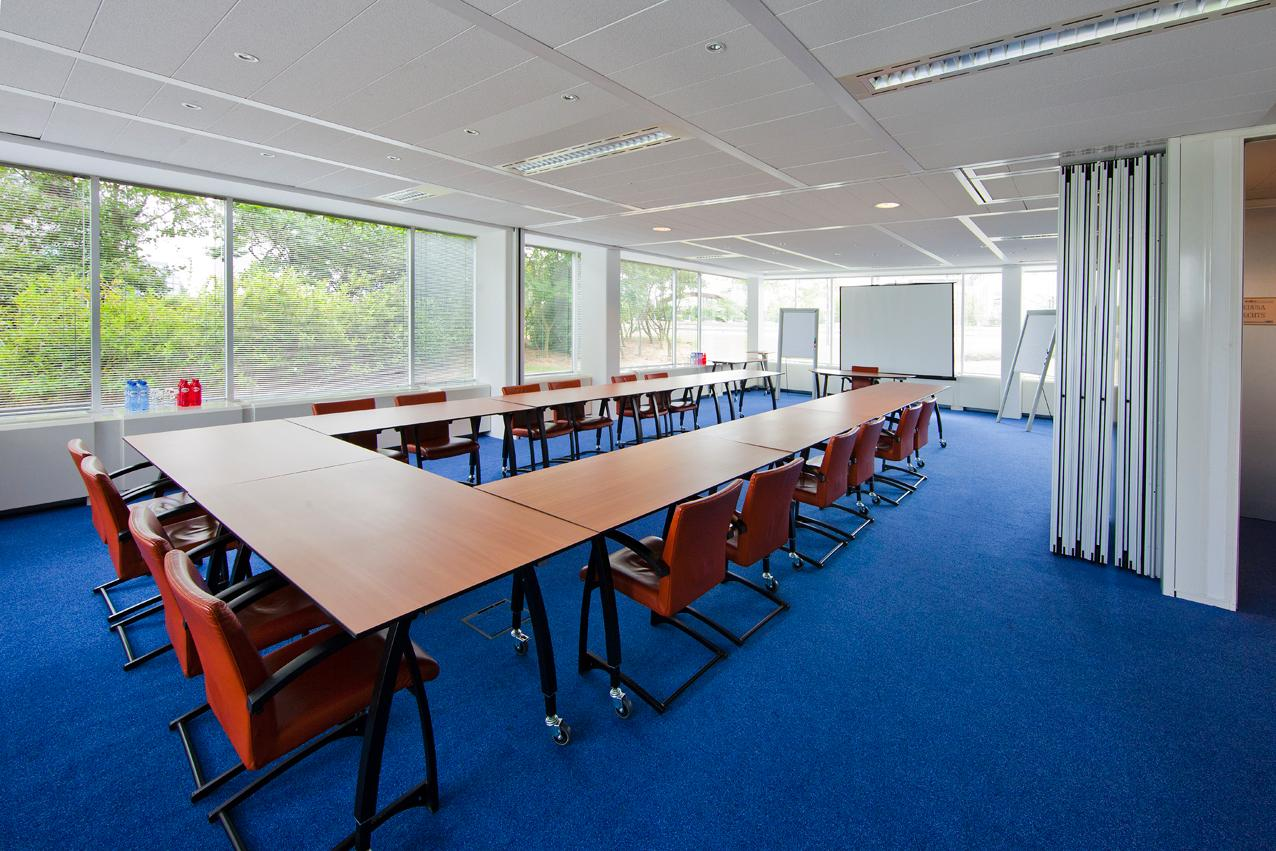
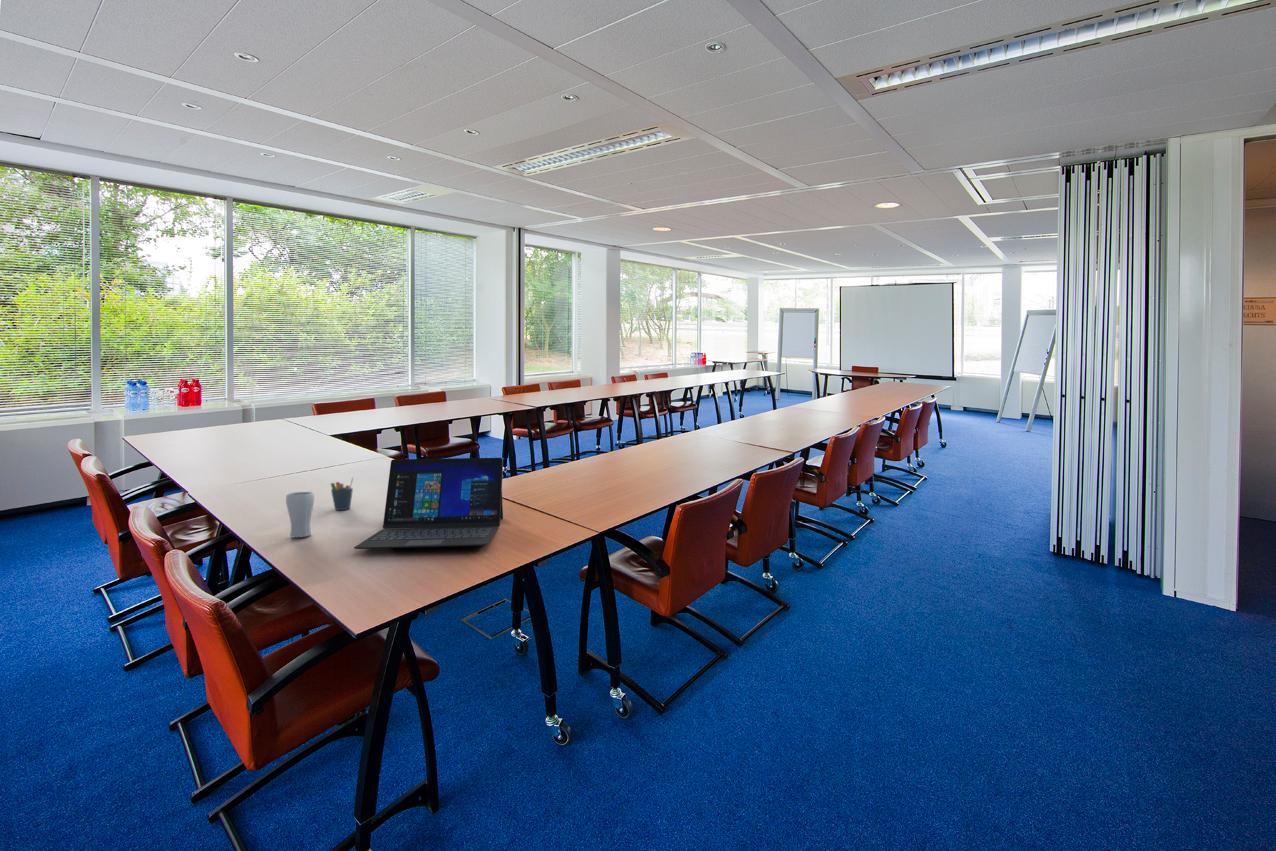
+ pen holder [330,477,354,511]
+ drinking glass [285,491,315,538]
+ laptop [353,457,504,550]
